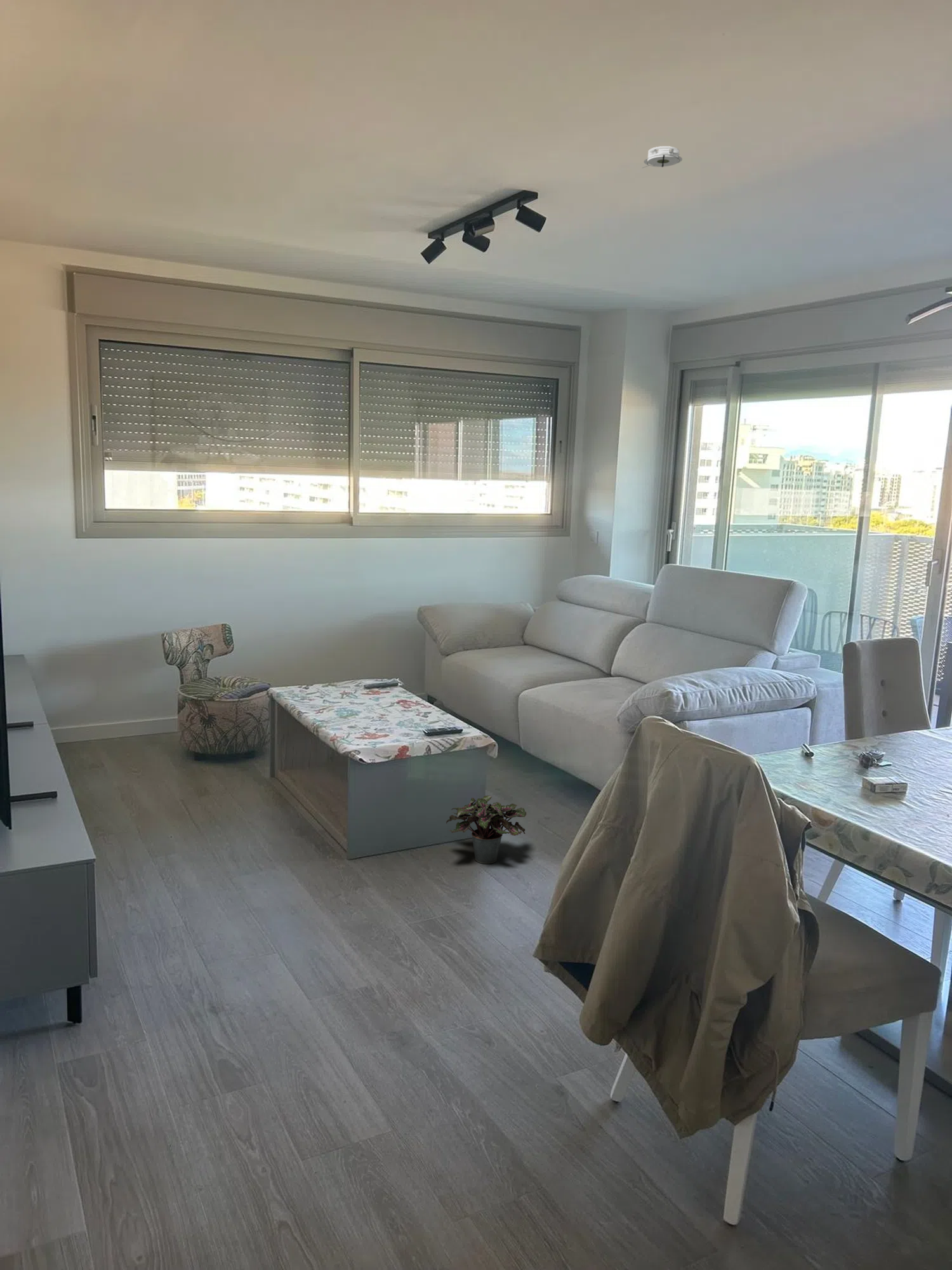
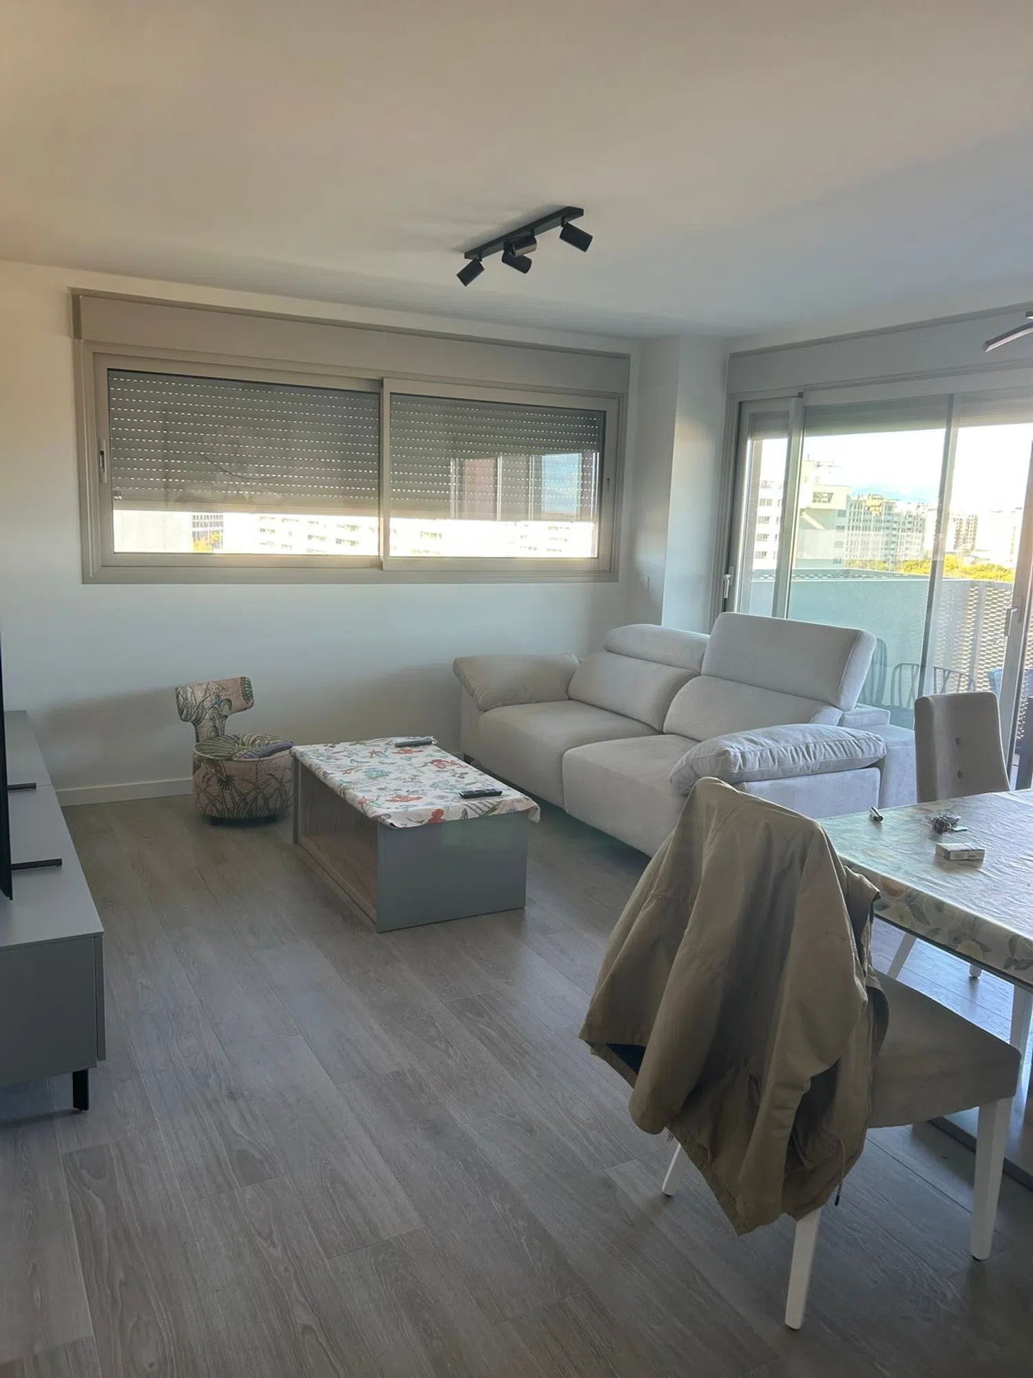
- potted plant [446,795,527,864]
- smoke detector [641,145,683,169]
